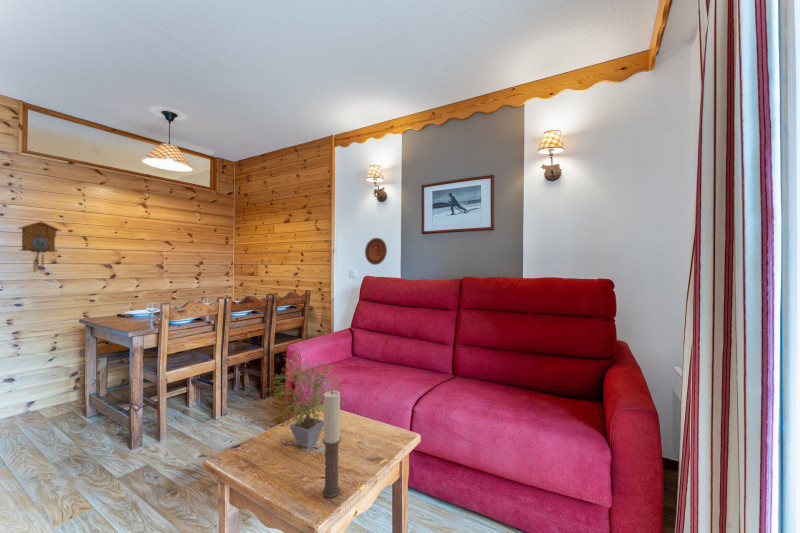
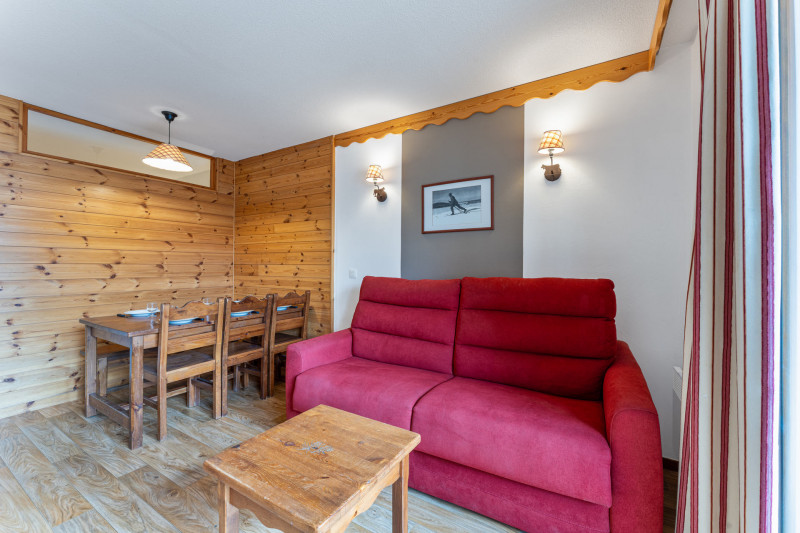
- decorative plate [364,237,388,266]
- cuckoo clock [16,220,63,273]
- potted plant [262,350,349,449]
- candle [322,390,342,499]
